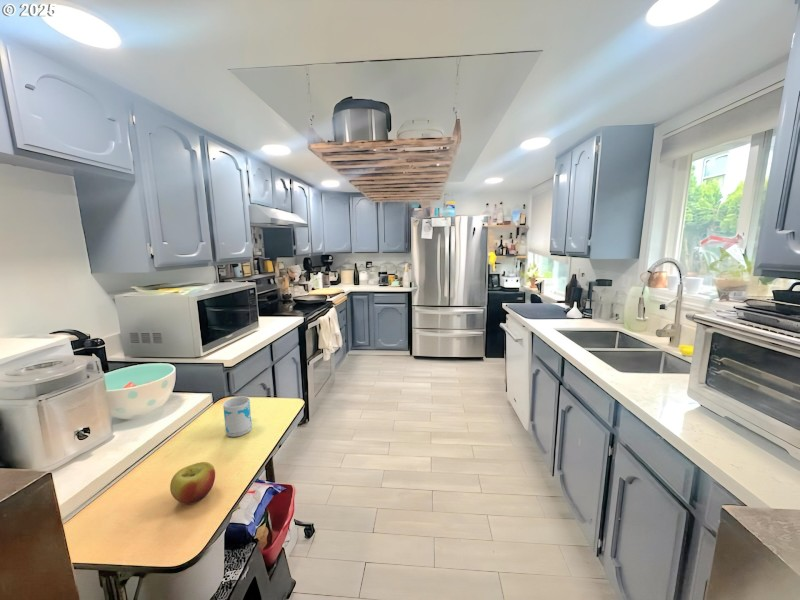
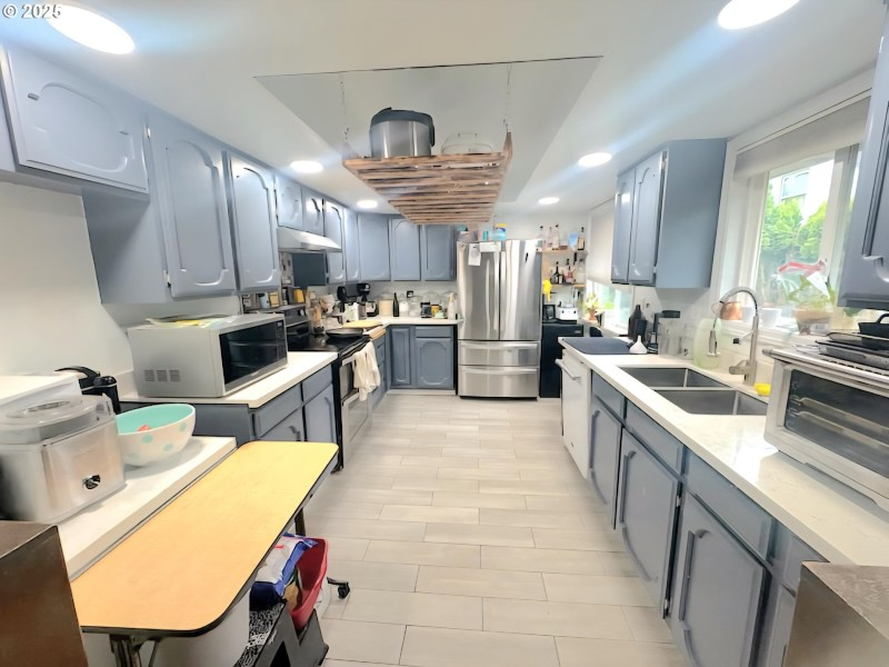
- mug [222,395,253,438]
- apple [169,461,216,505]
